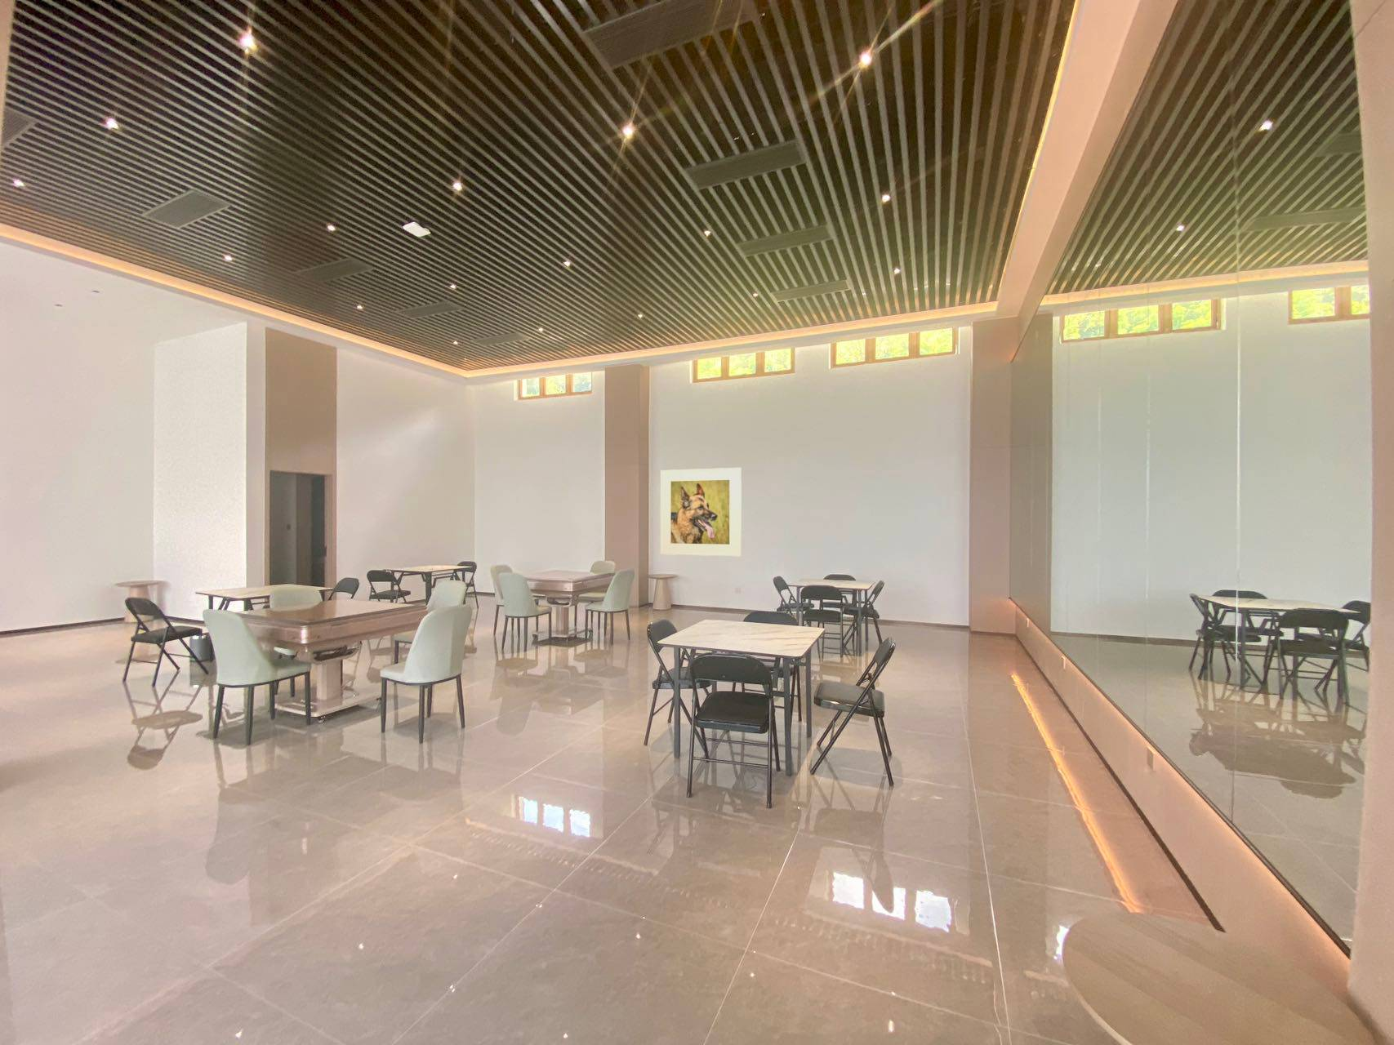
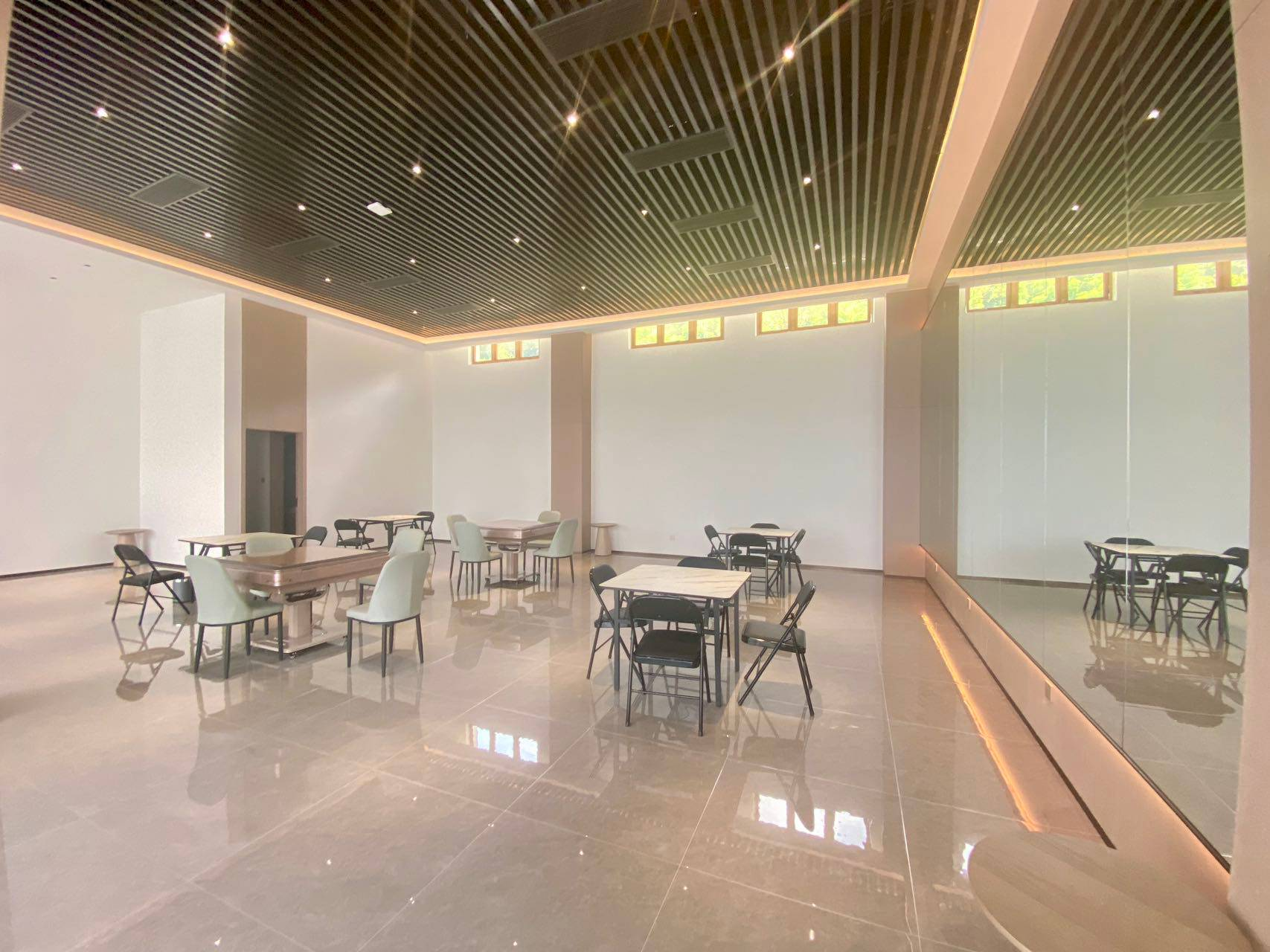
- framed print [660,467,742,557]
